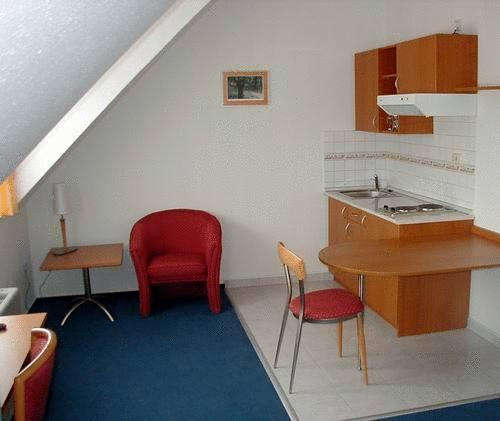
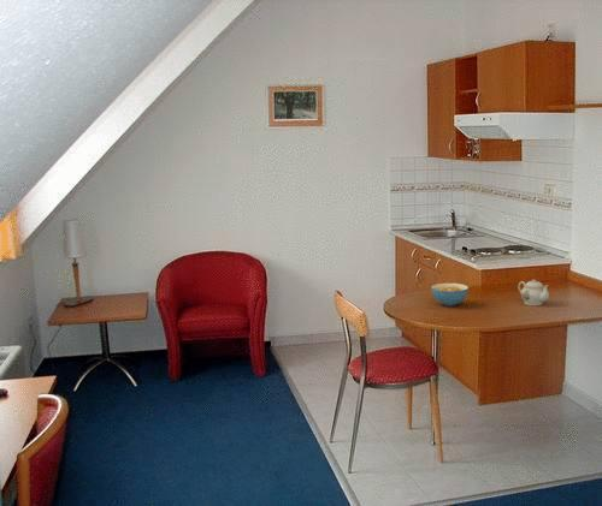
+ teapot [518,279,550,306]
+ cereal bowl [430,282,470,308]
